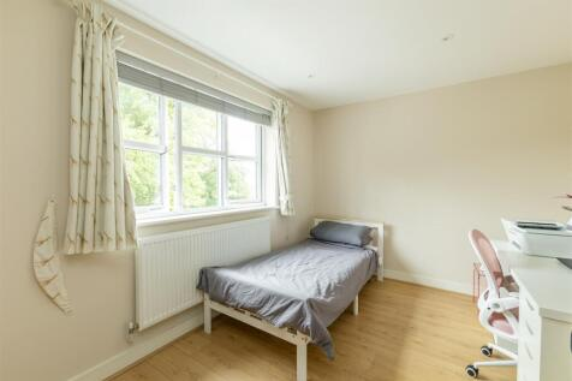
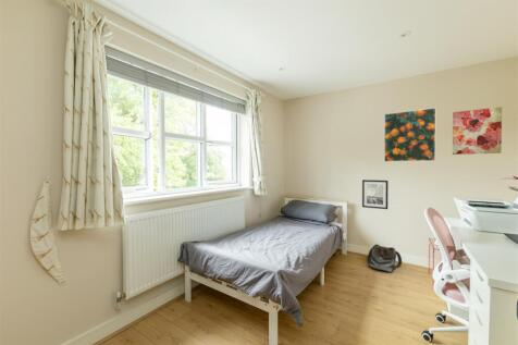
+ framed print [383,107,436,163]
+ wall art [452,106,503,156]
+ wall art [361,178,390,210]
+ backpack [367,243,403,273]
